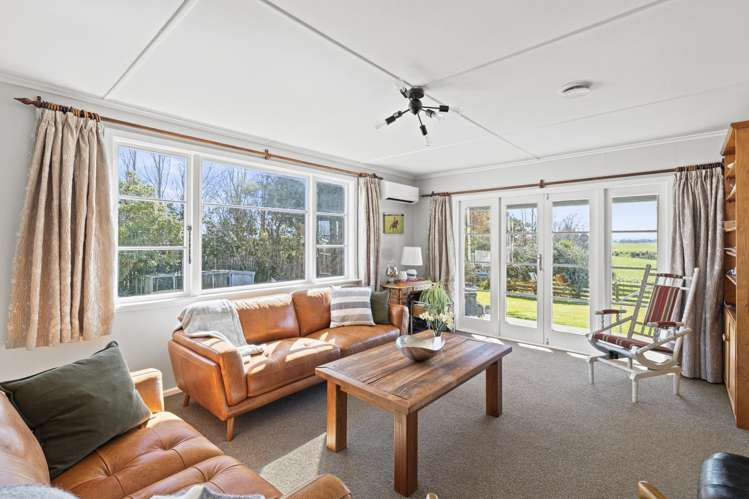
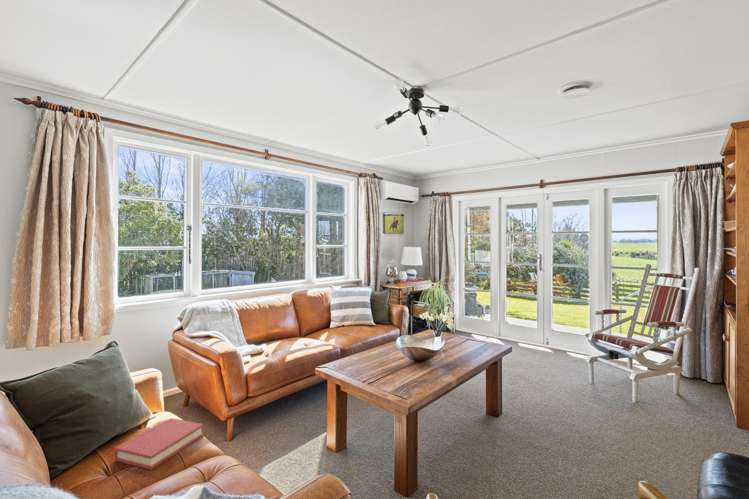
+ hardback book [113,417,204,471]
